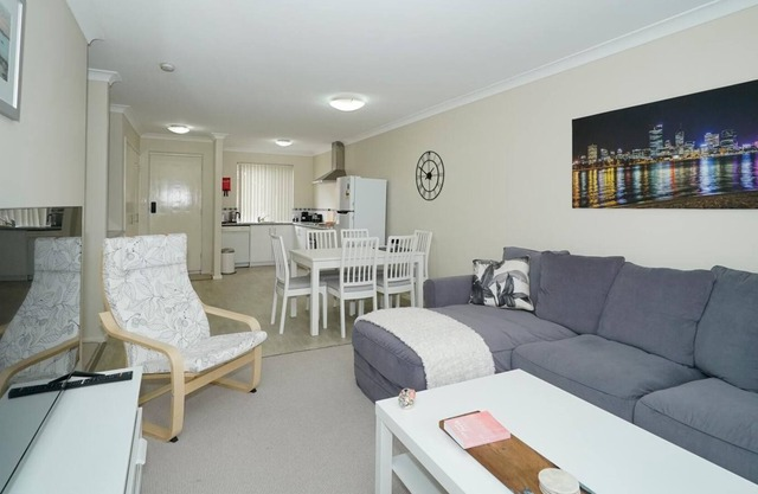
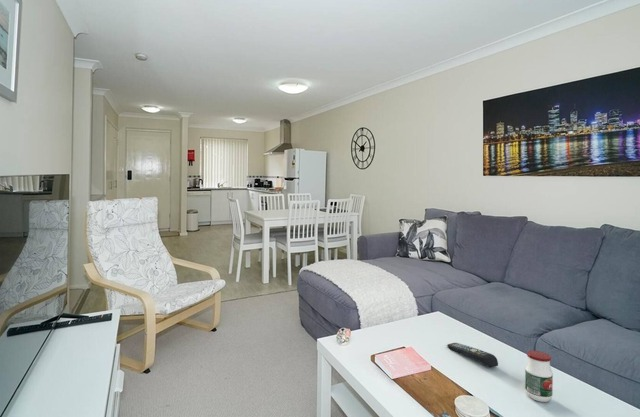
+ jar [524,350,554,403]
+ remote control [446,342,499,369]
